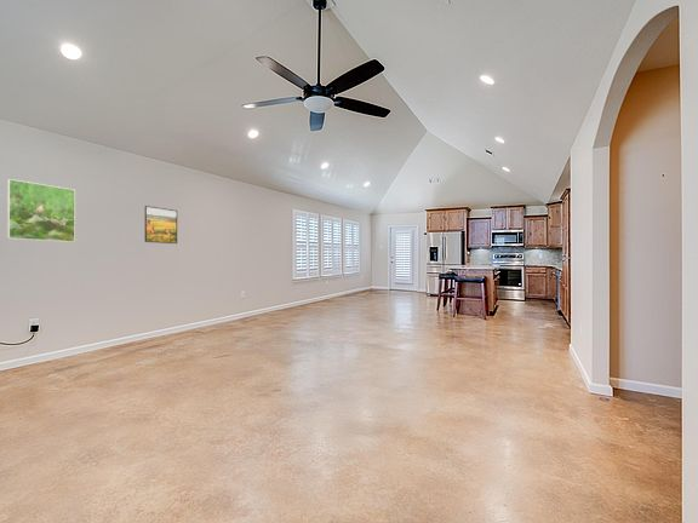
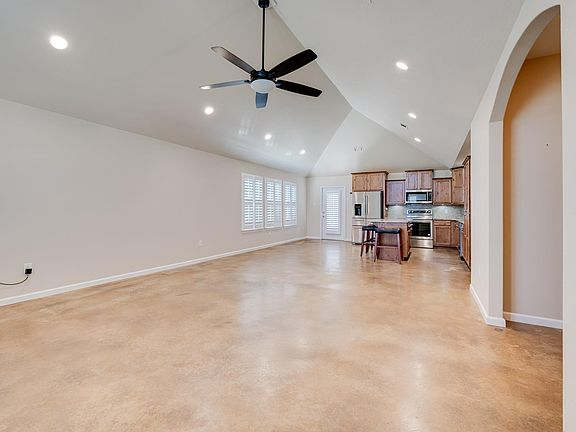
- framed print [144,205,178,245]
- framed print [6,178,76,243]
